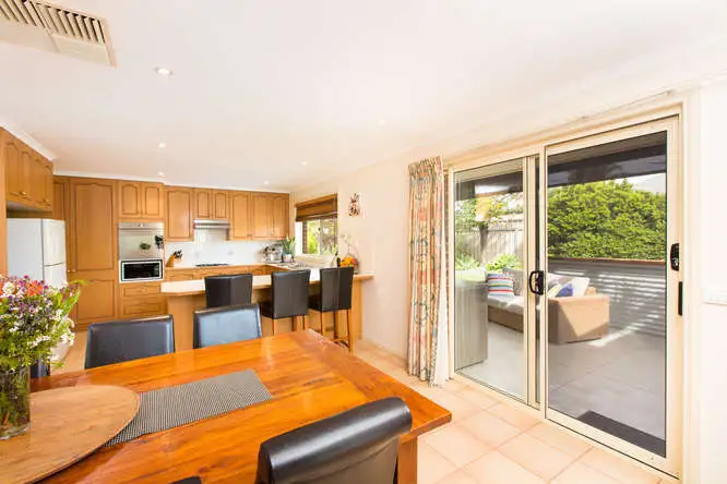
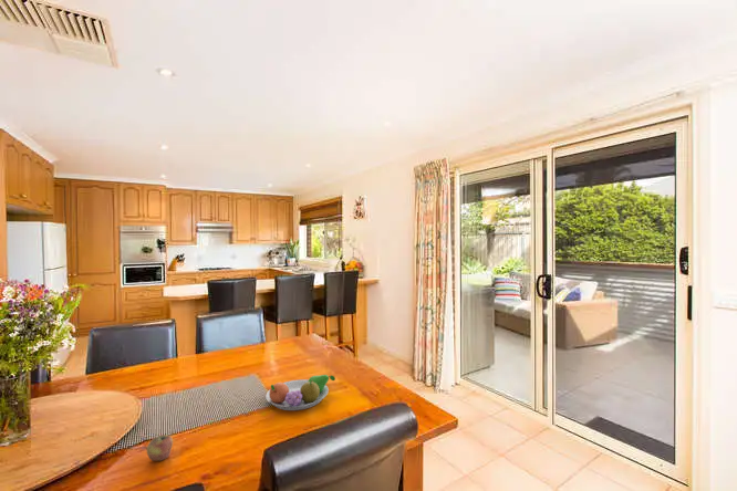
+ fruit bowl [264,374,336,411]
+ apple [146,433,174,462]
